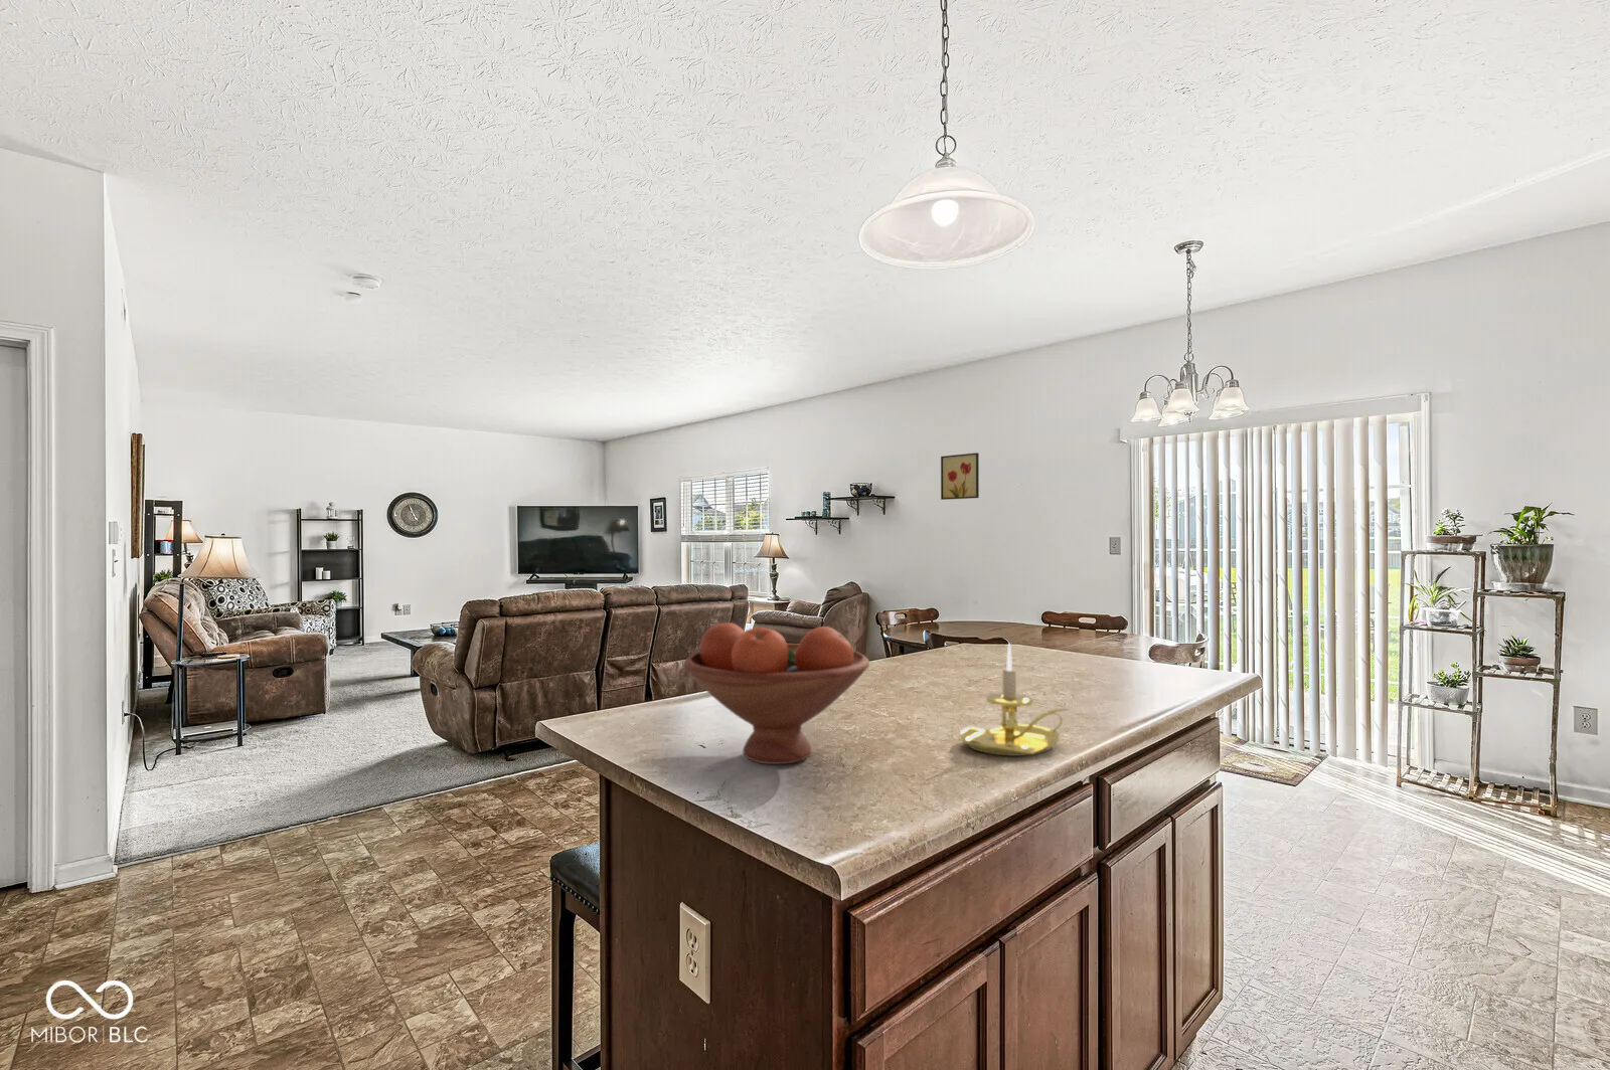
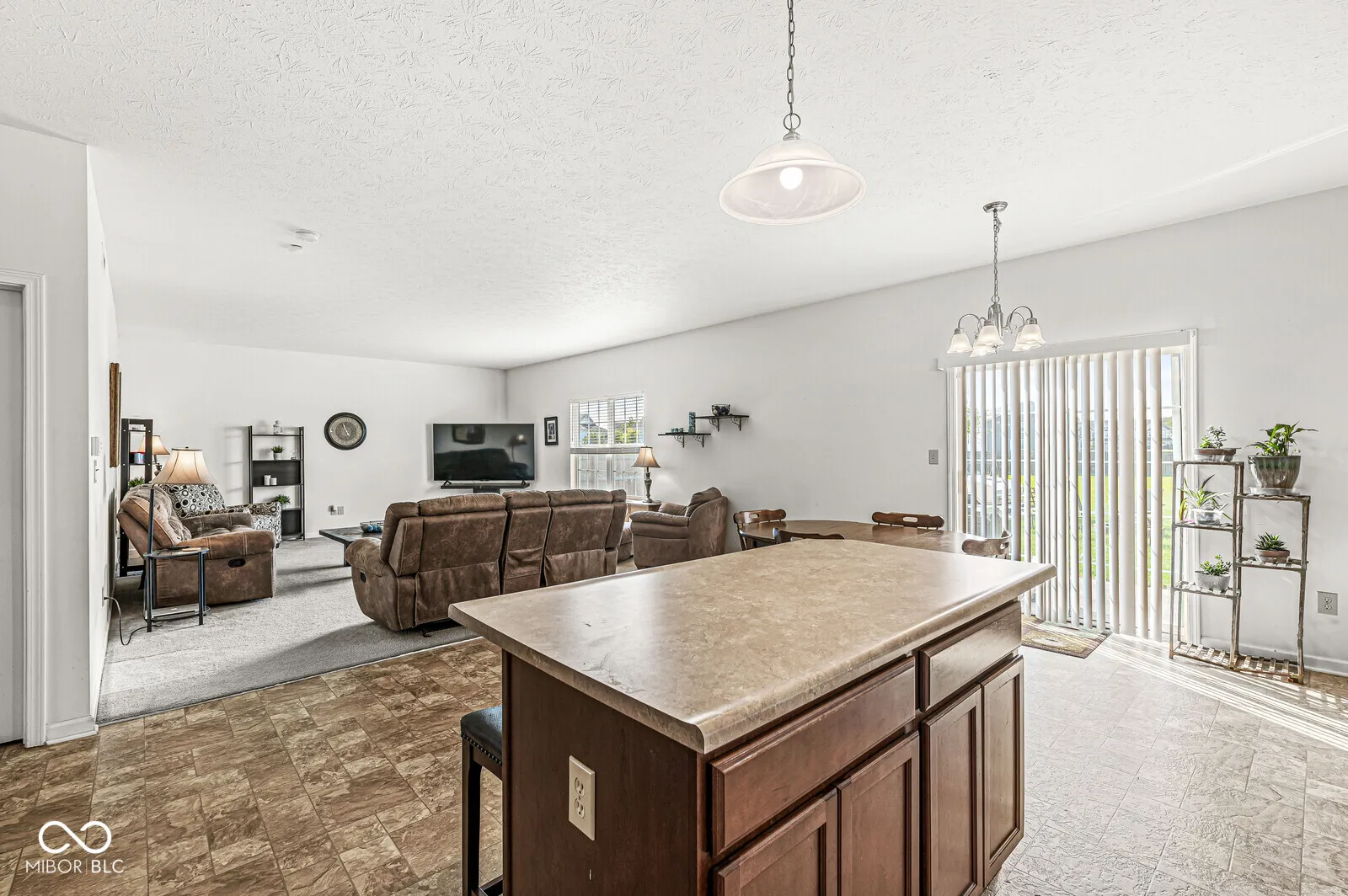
- fruit bowl [682,621,871,765]
- wall art [940,451,981,500]
- candle holder [959,641,1070,757]
